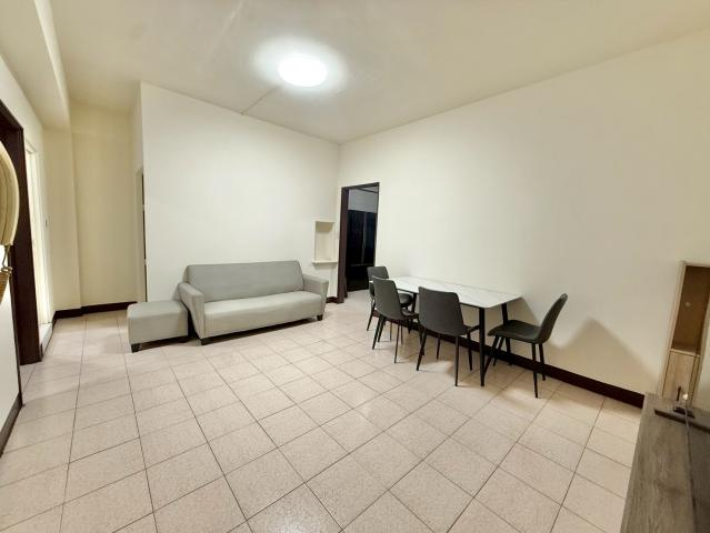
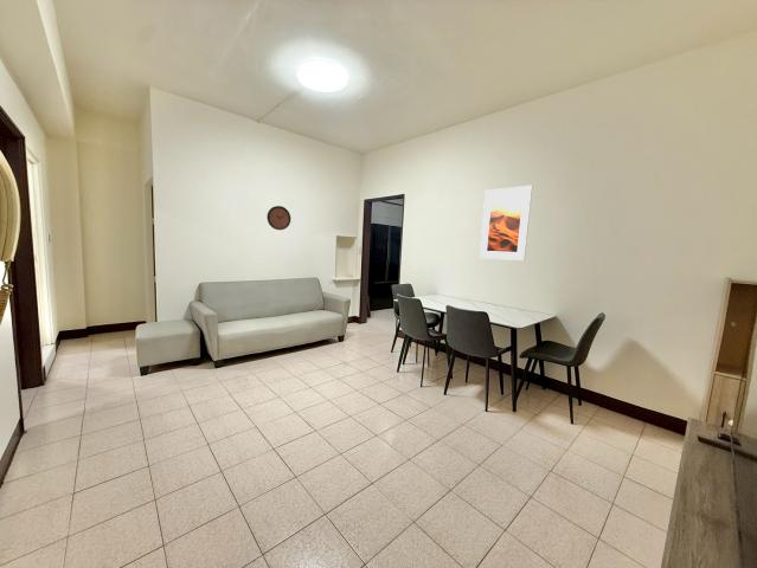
+ clock [265,205,291,231]
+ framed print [479,185,533,262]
